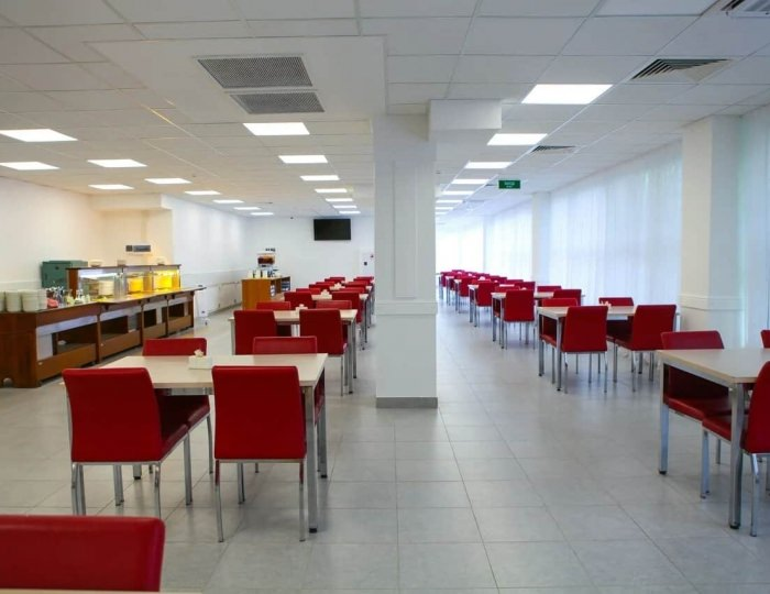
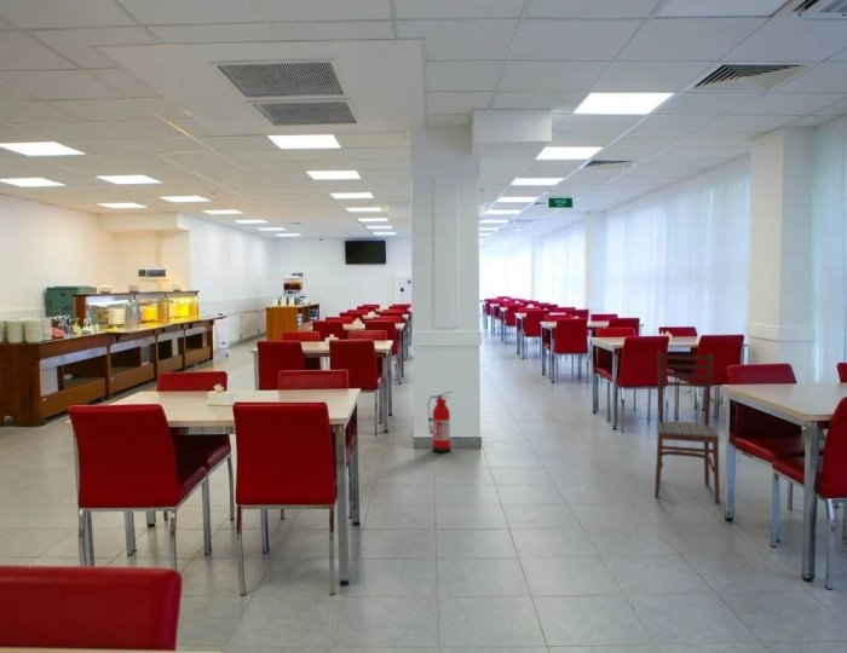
+ dining chair [653,351,721,504]
+ fire extinguisher [427,389,453,453]
